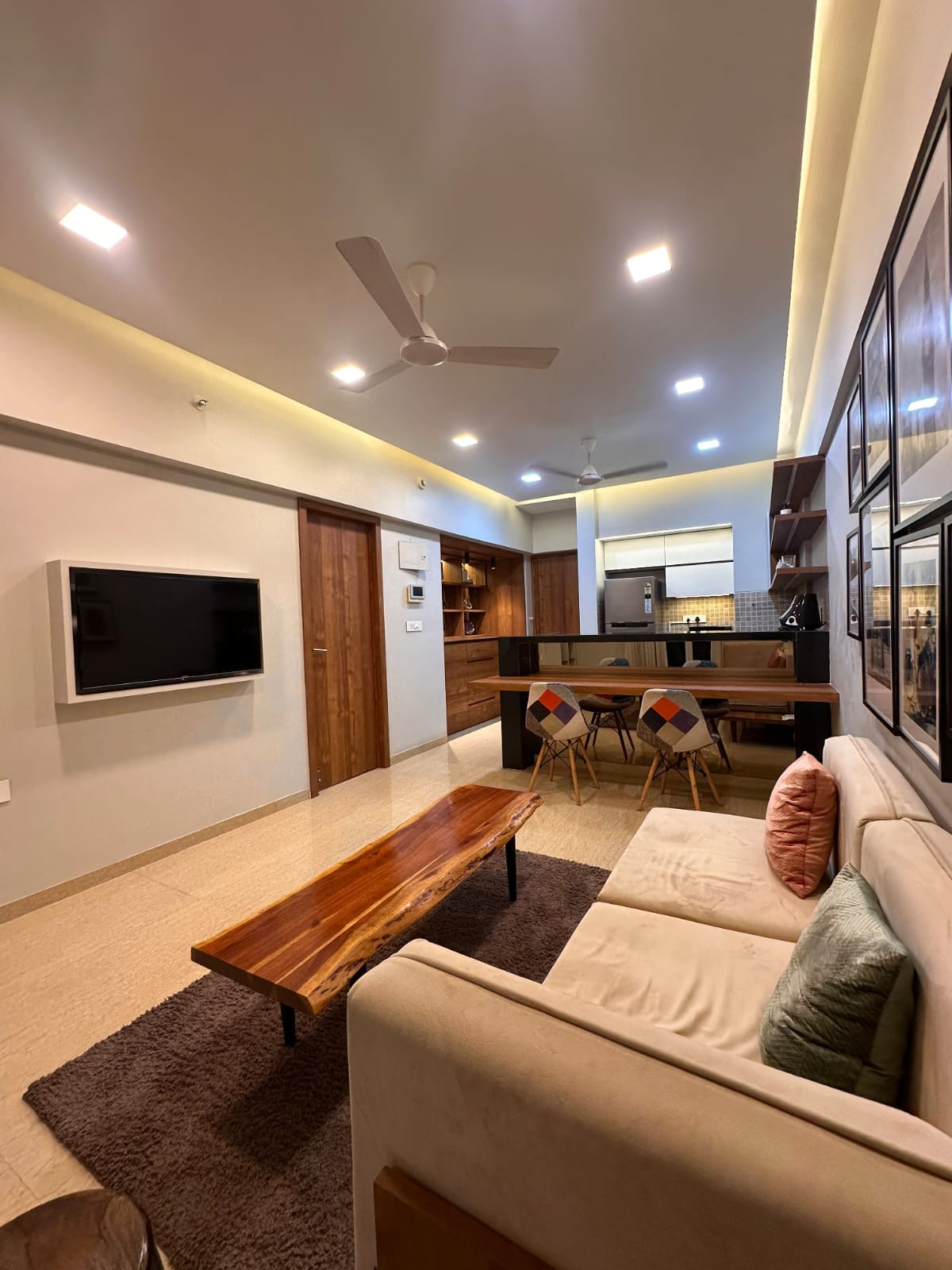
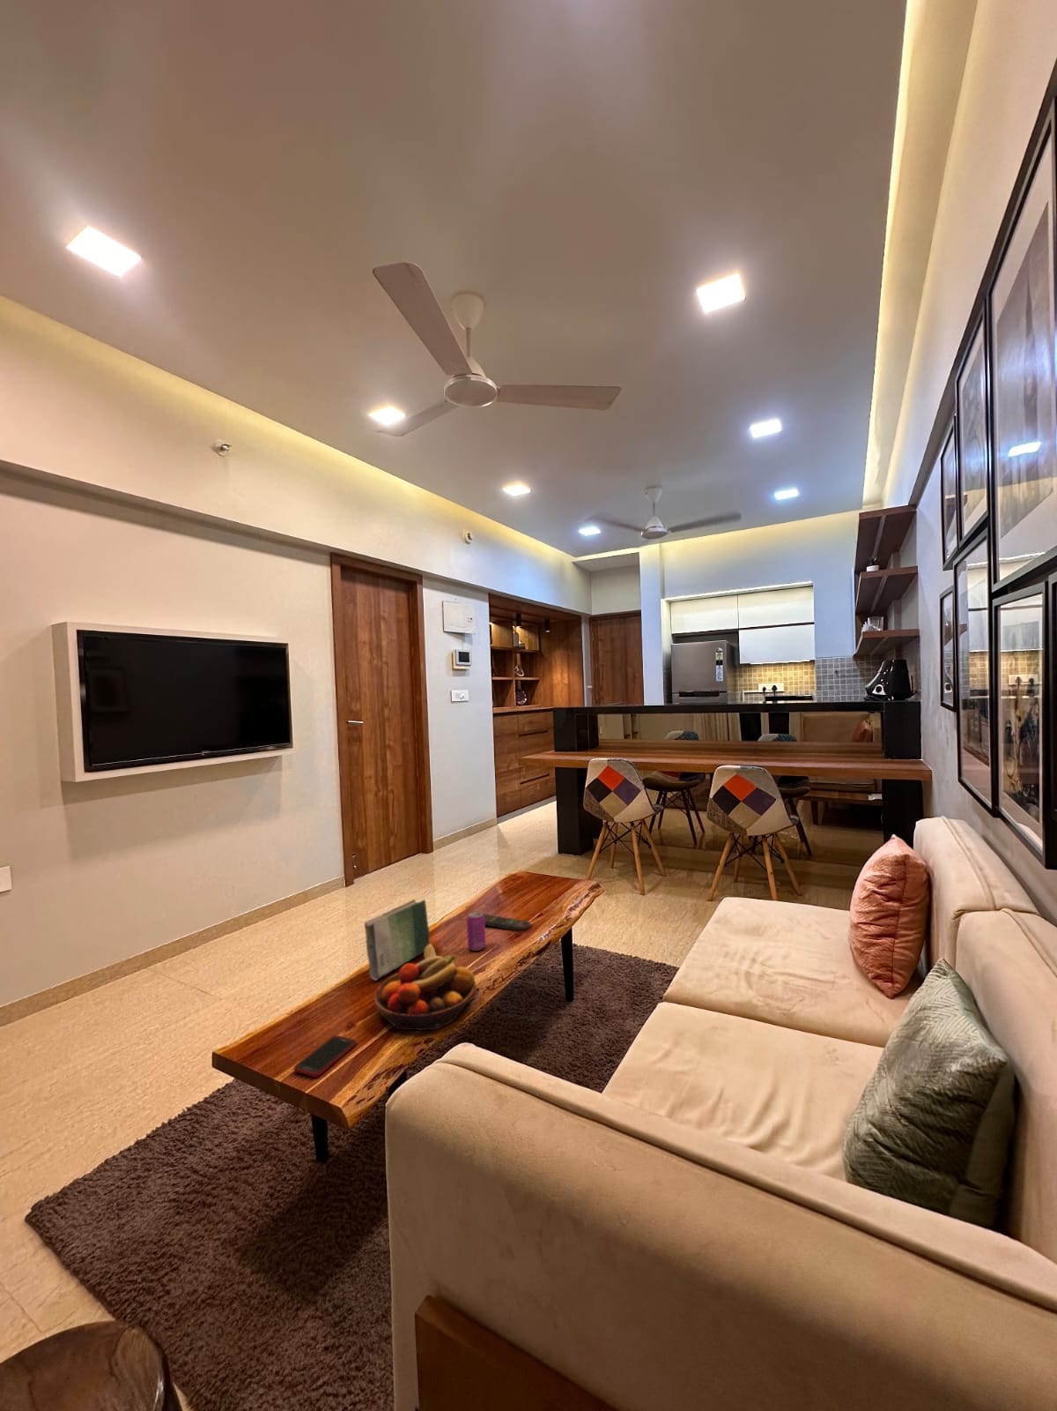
+ book [363,899,431,981]
+ remote control [483,913,531,932]
+ beverage can [466,911,486,951]
+ fruit bowl [373,943,476,1032]
+ cell phone [292,1034,358,1078]
